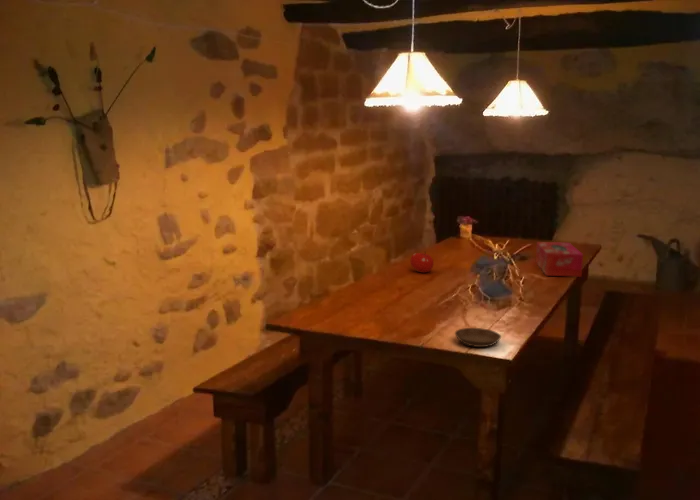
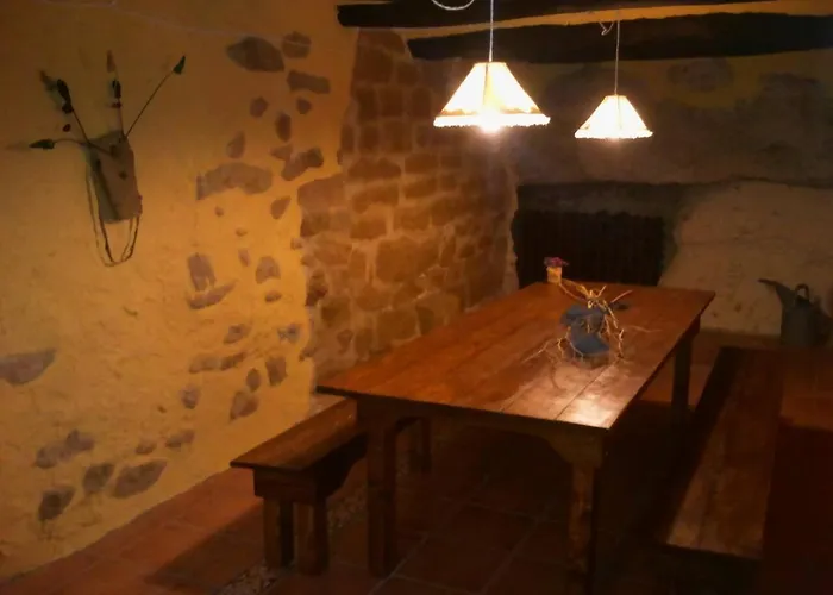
- saucer [454,327,502,348]
- tissue box [535,241,584,278]
- fruit [409,250,435,274]
